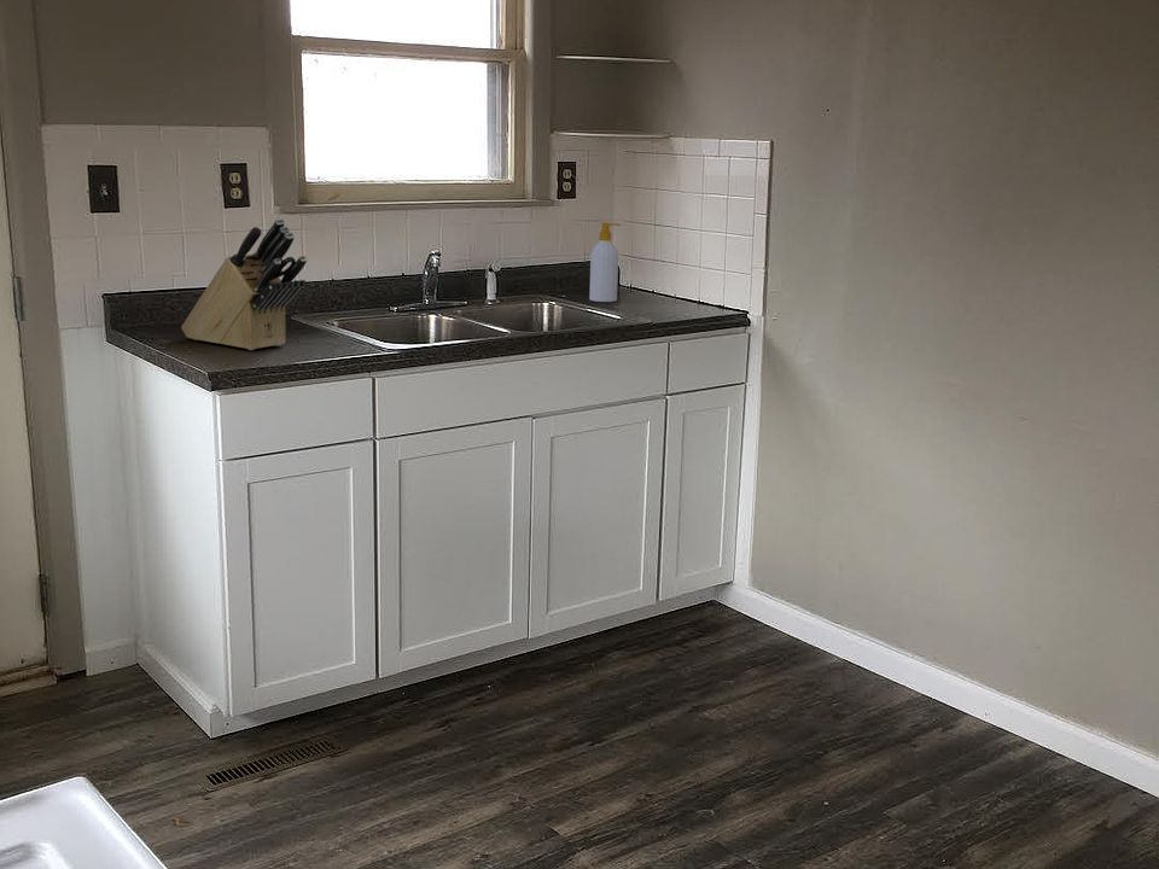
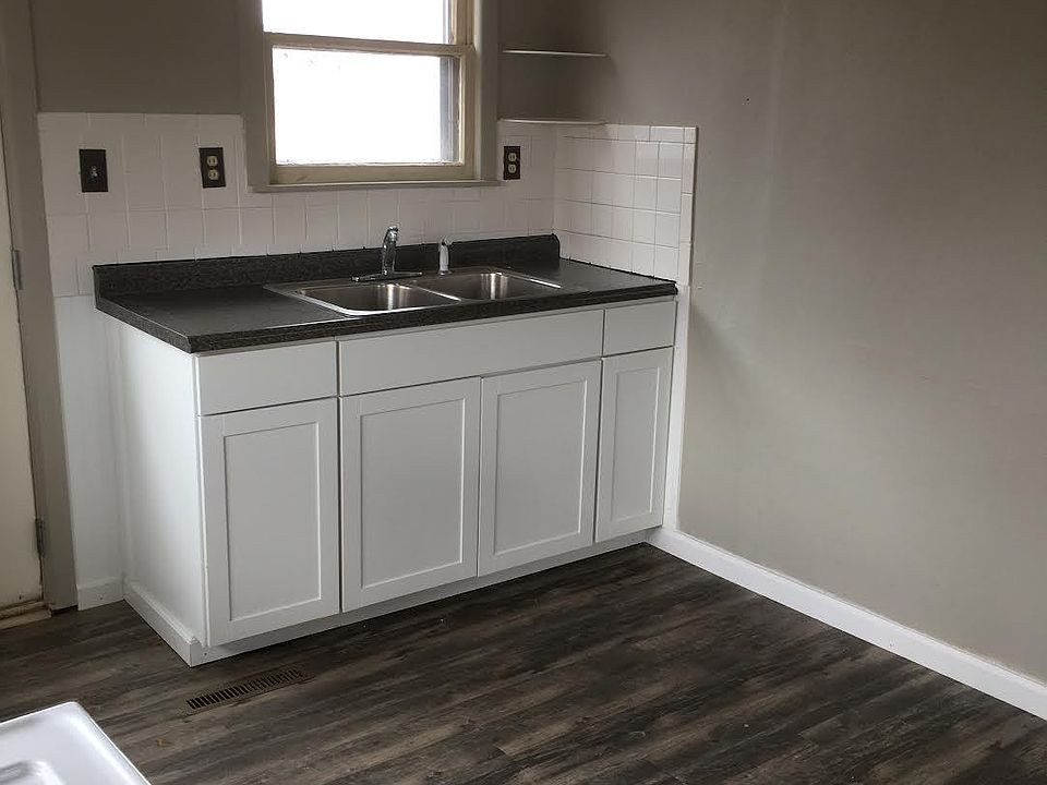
- knife block [180,217,308,351]
- soap bottle [588,222,622,303]
